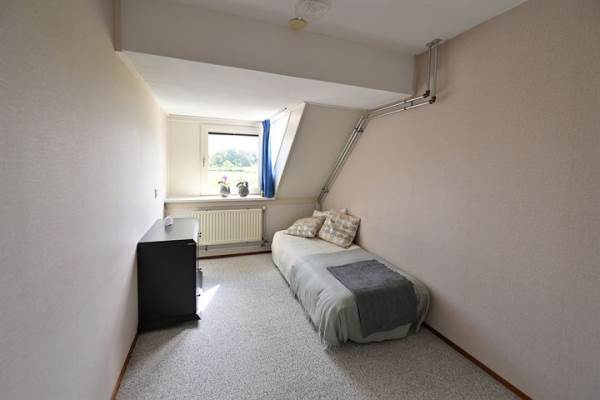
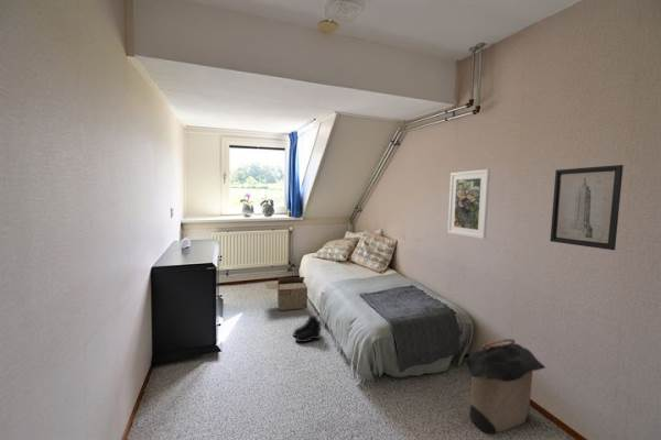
+ boots [292,314,323,344]
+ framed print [447,168,491,240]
+ cardboard box [264,276,308,311]
+ wall art [549,164,625,251]
+ laundry hamper [463,338,546,435]
